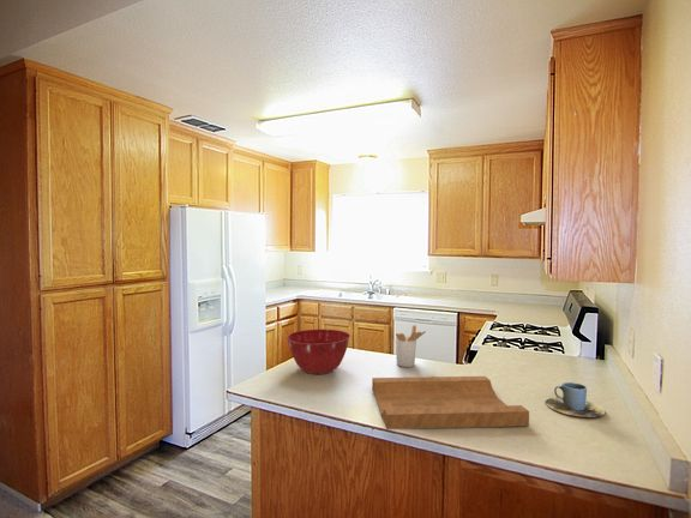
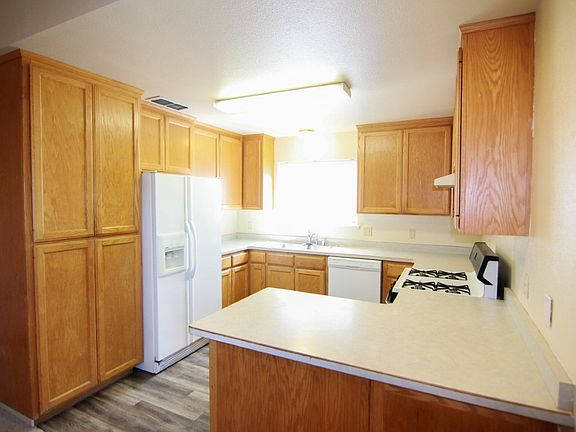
- utensil holder [395,324,427,368]
- cup [545,381,606,418]
- cutting board [371,375,530,430]
- mixing bowl [286,329,351,375]
